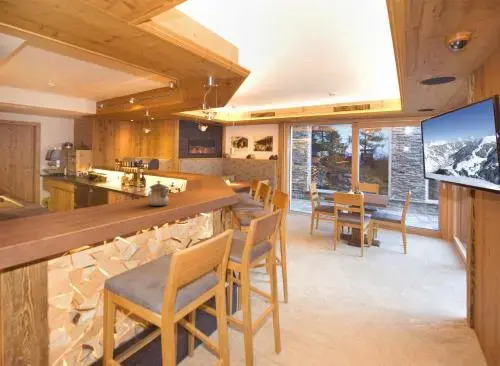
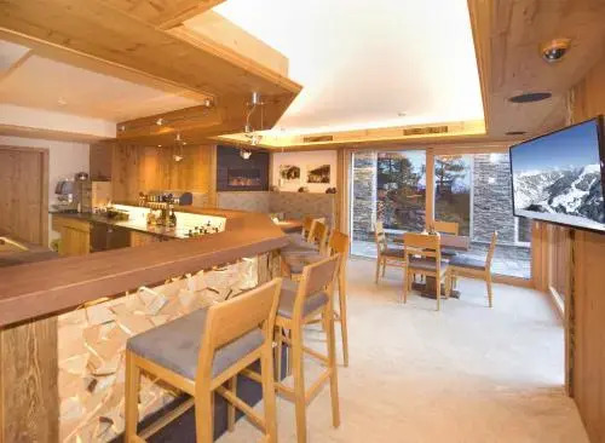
- teapot [147,180,170,206]
